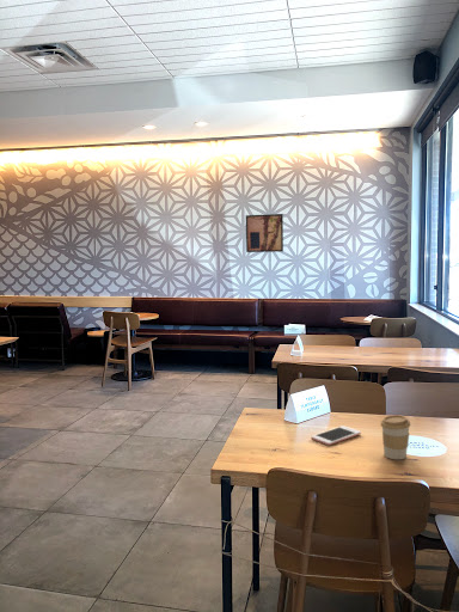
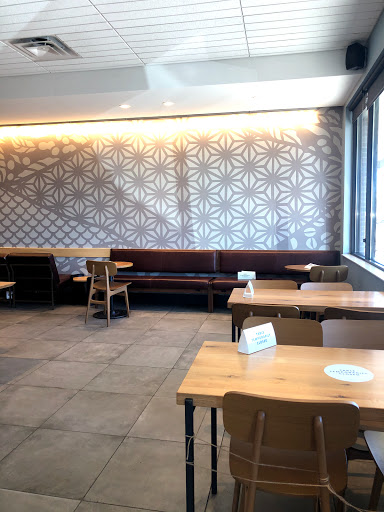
- wall art [245,213,284,253]
- cell phone [311,424,362,446]
- coffee cup [380,414,411,460]
